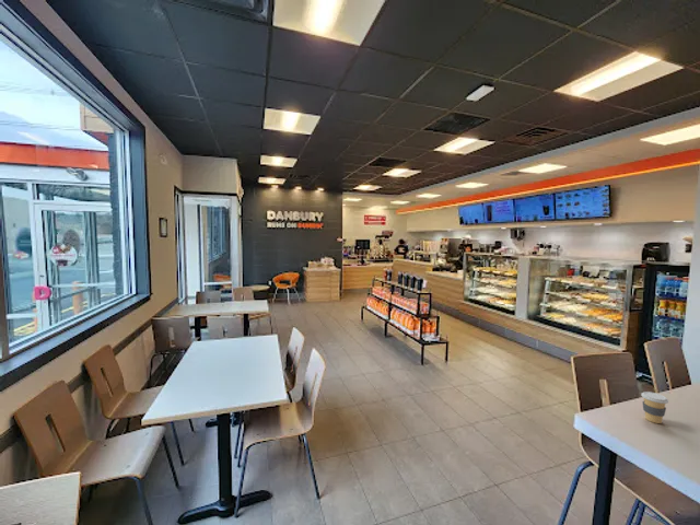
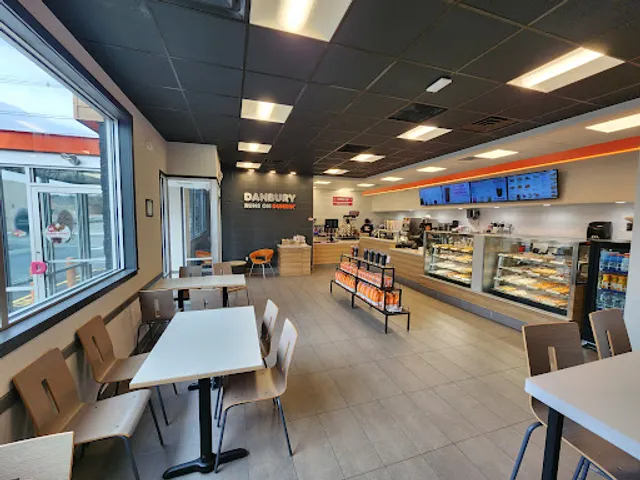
- coffee cup [640,390,669,424]
